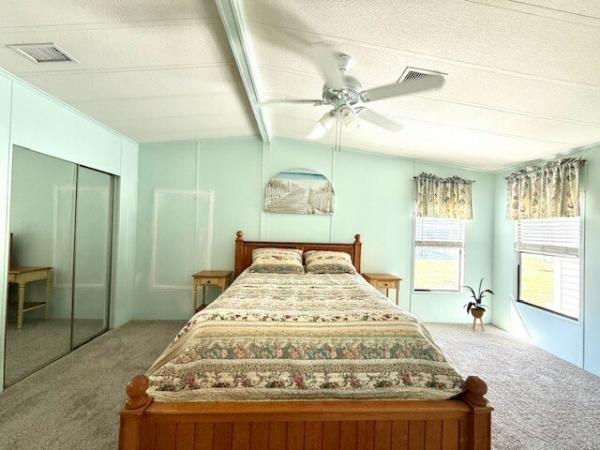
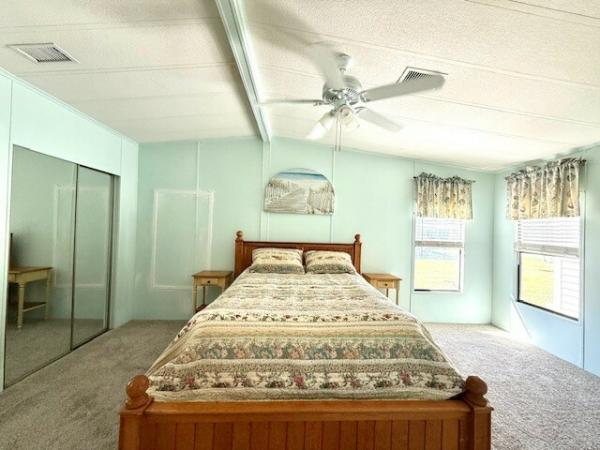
- house plant [461,277,495,332]
